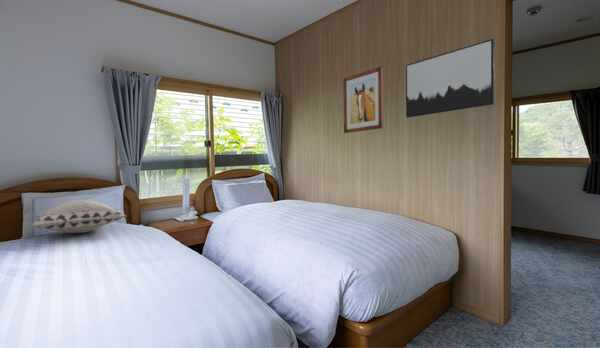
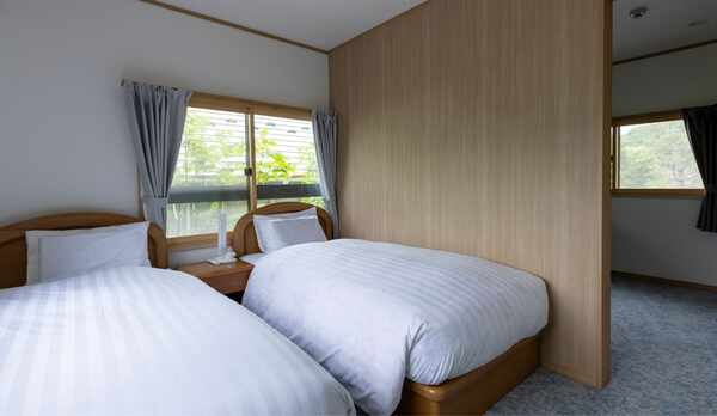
- wall art [405,38,495,119]
- wall art [342,66,384,134]
- decorative pillow [30,198,128,234]
